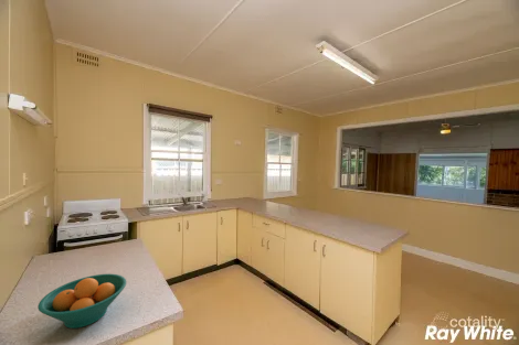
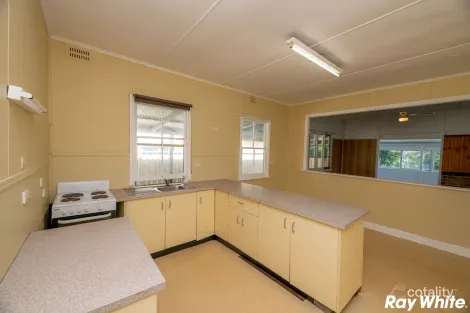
- fruit bowl [36,273,127,330]
